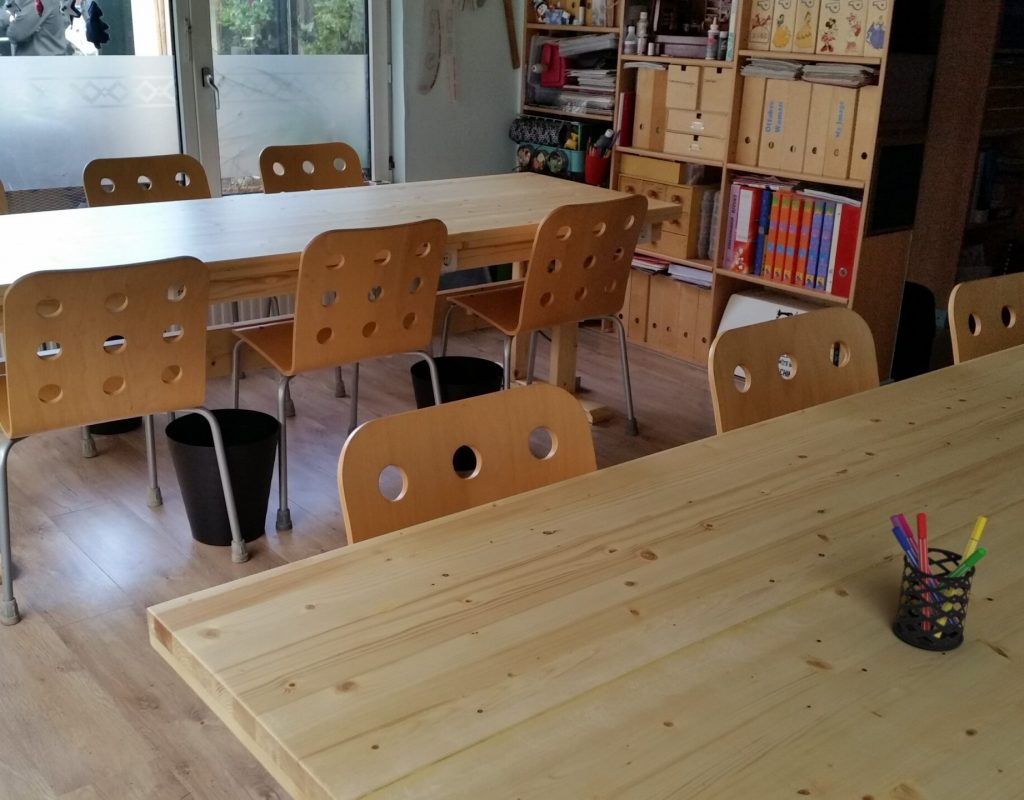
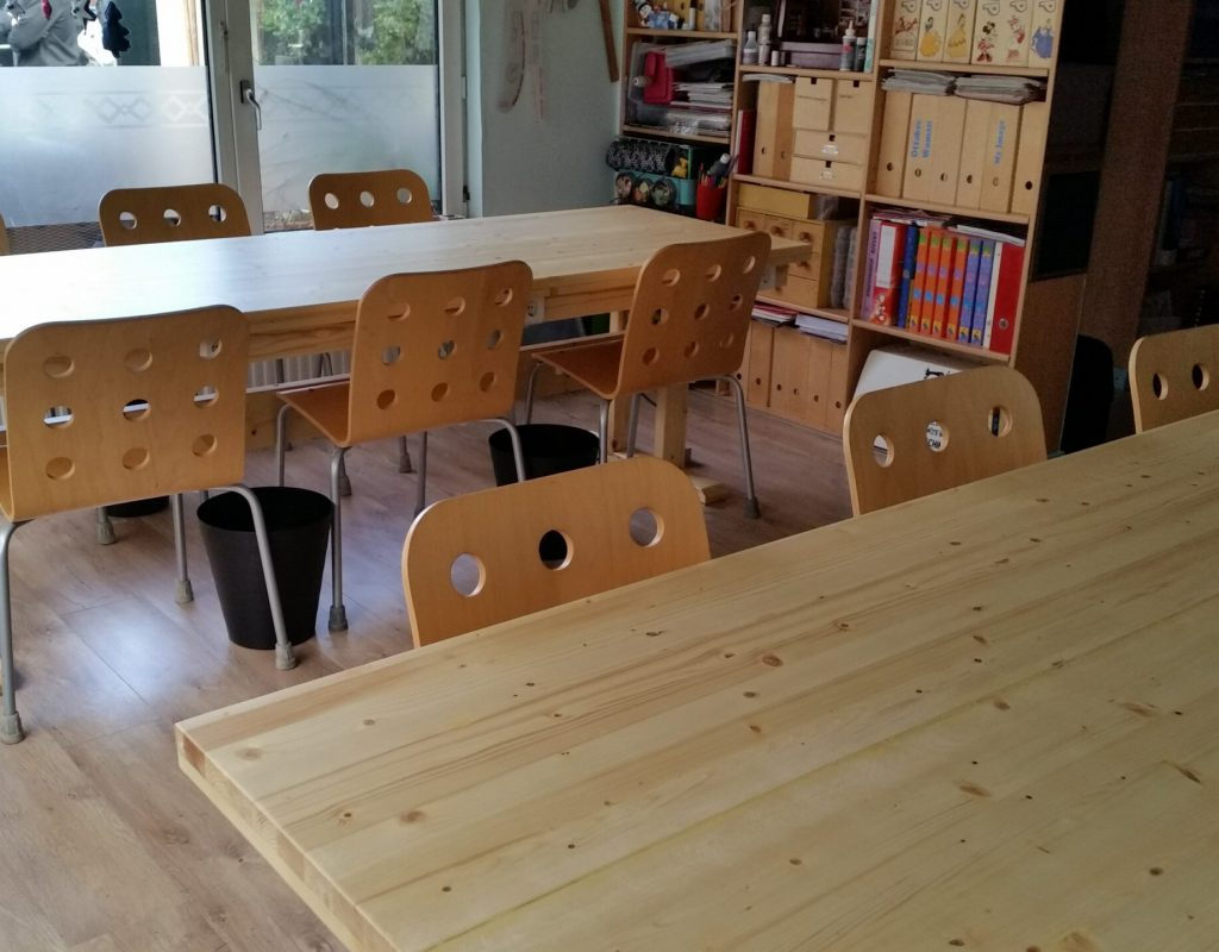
- pen holder [889,512,988,652]
